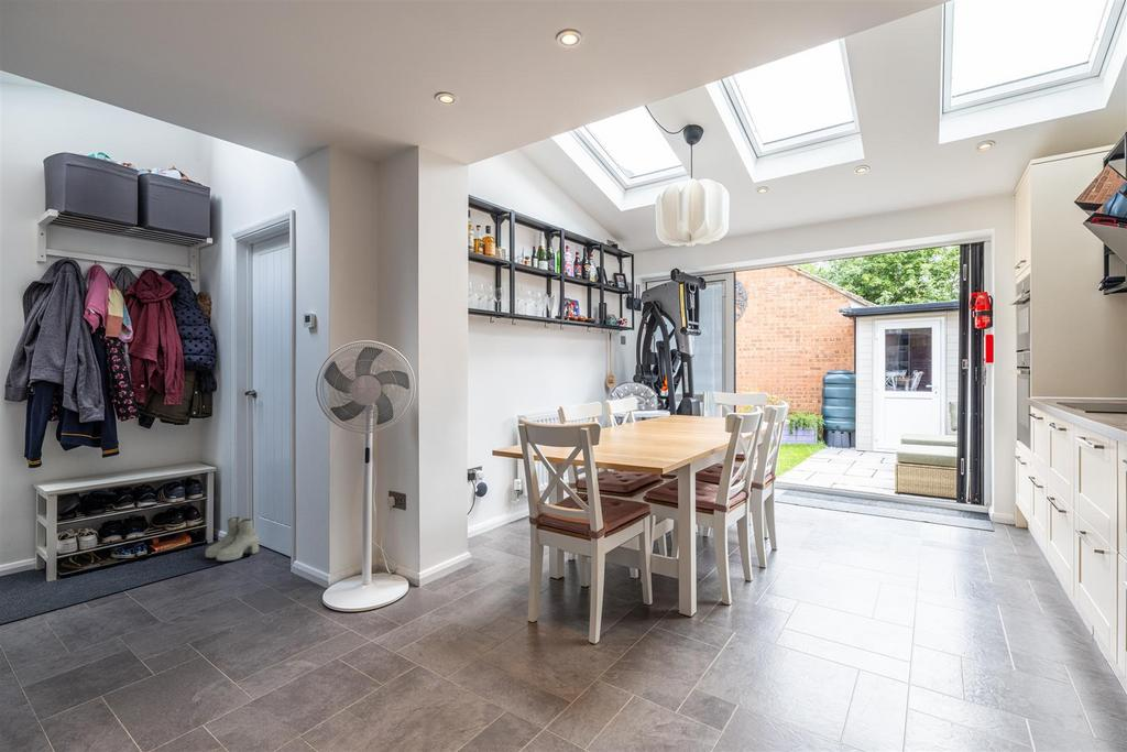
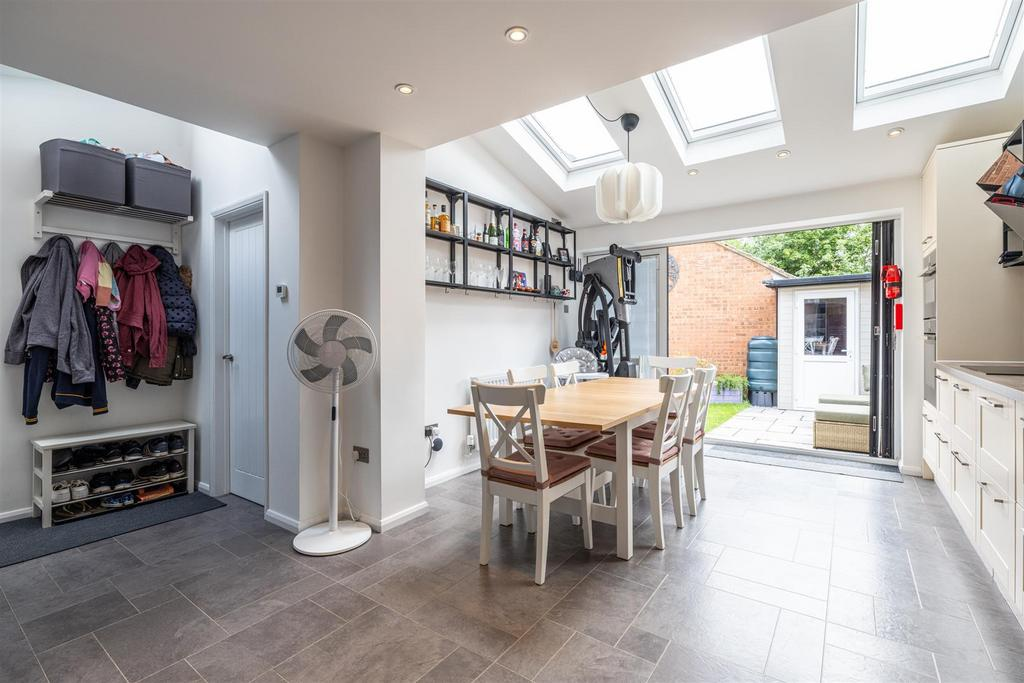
- boots [204,516,260,563]
